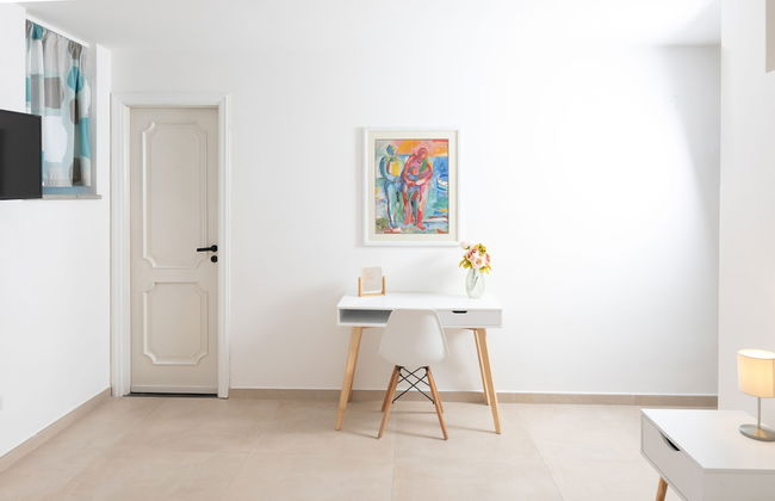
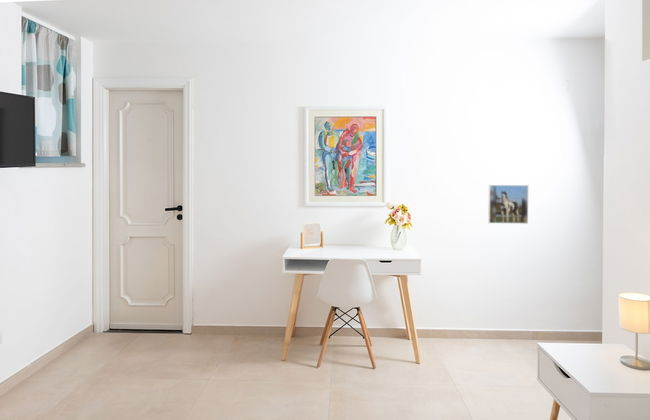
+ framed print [487,184,530,225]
